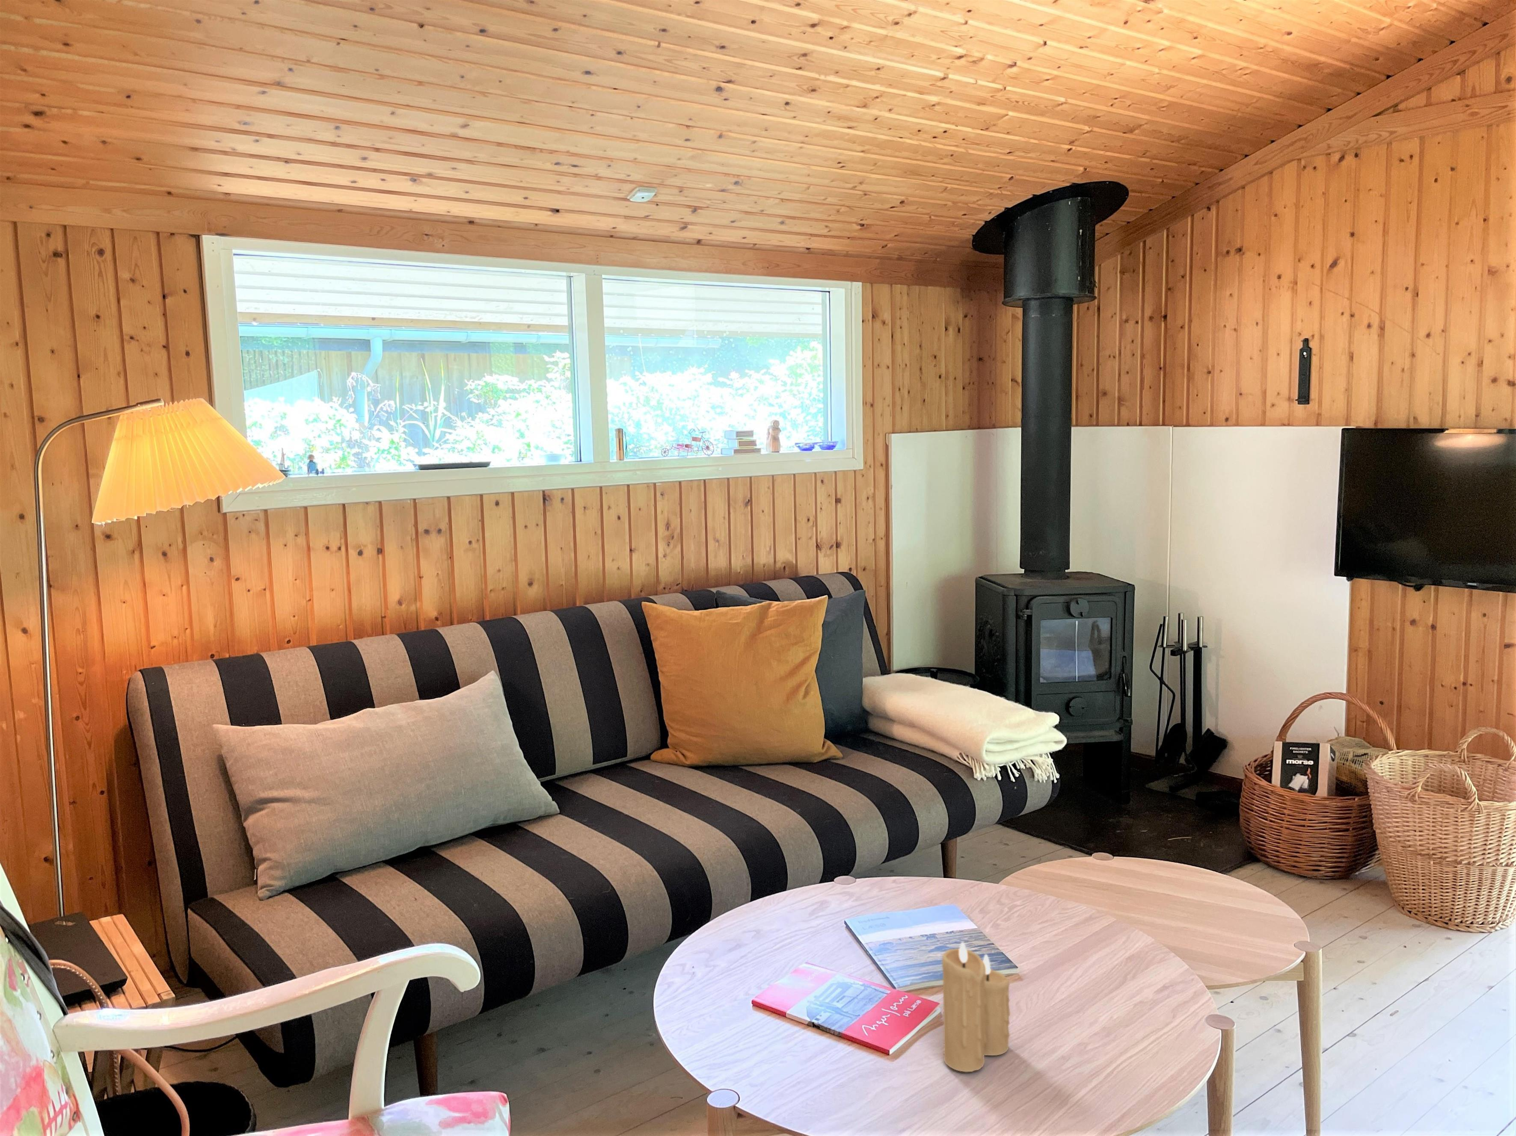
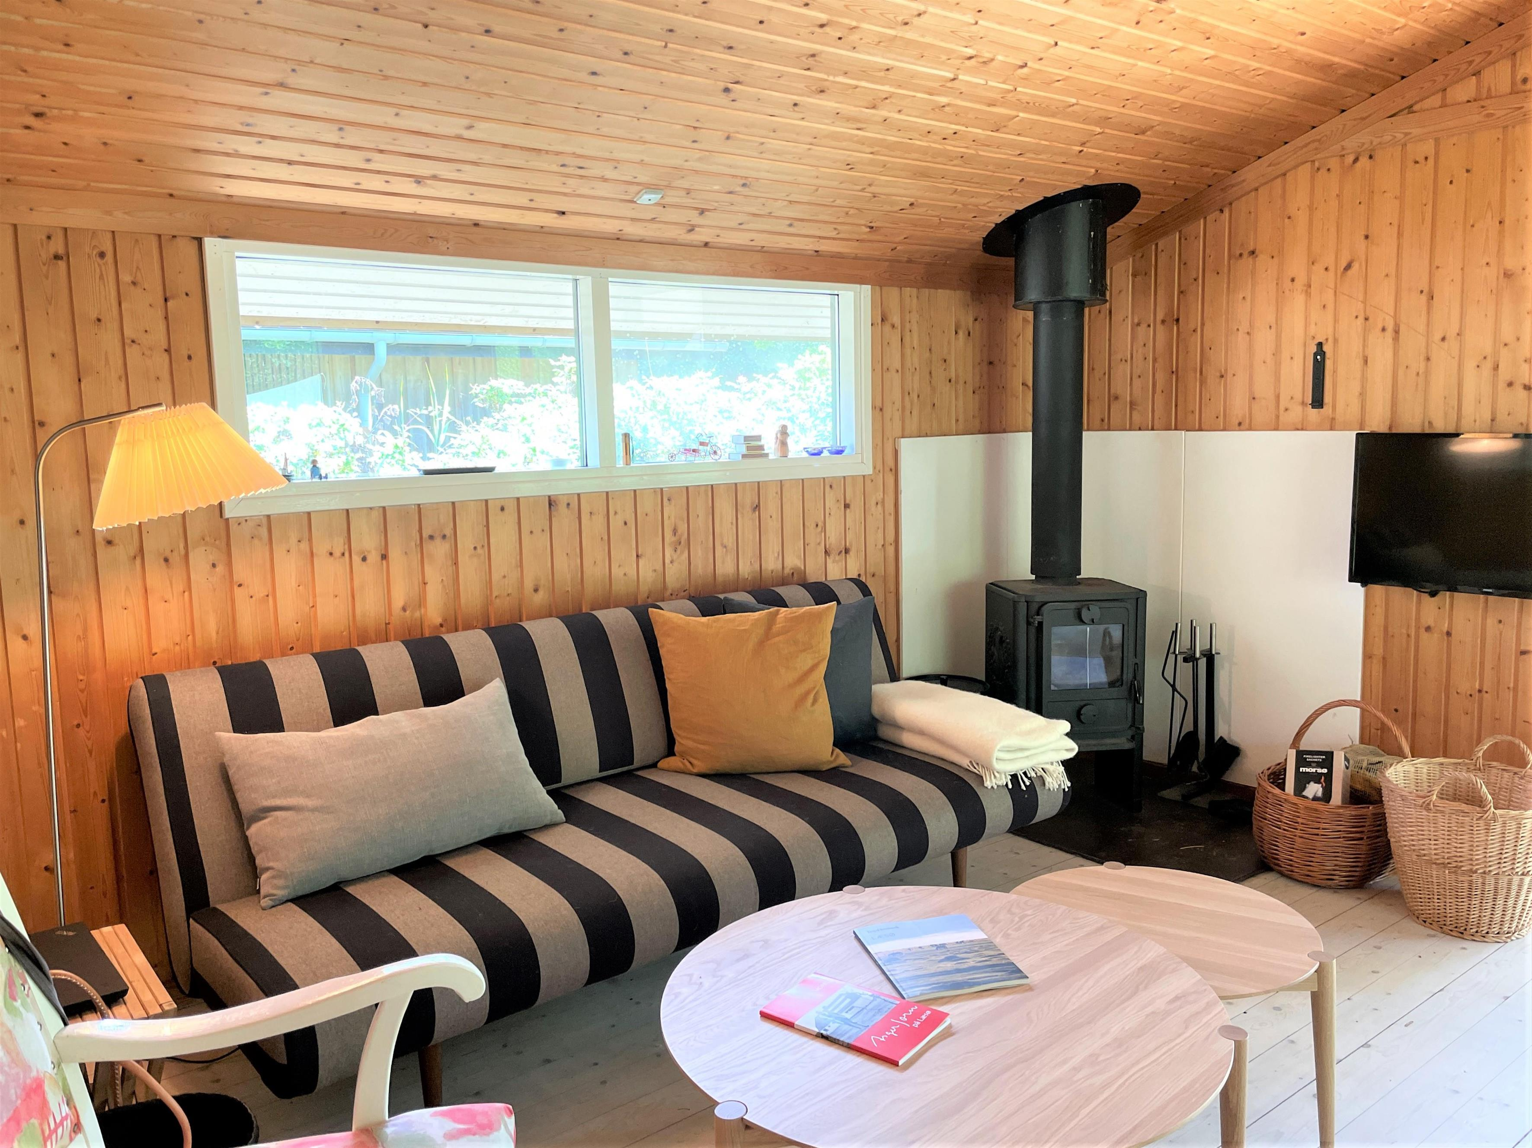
- candle [942,941,1011,1073]
